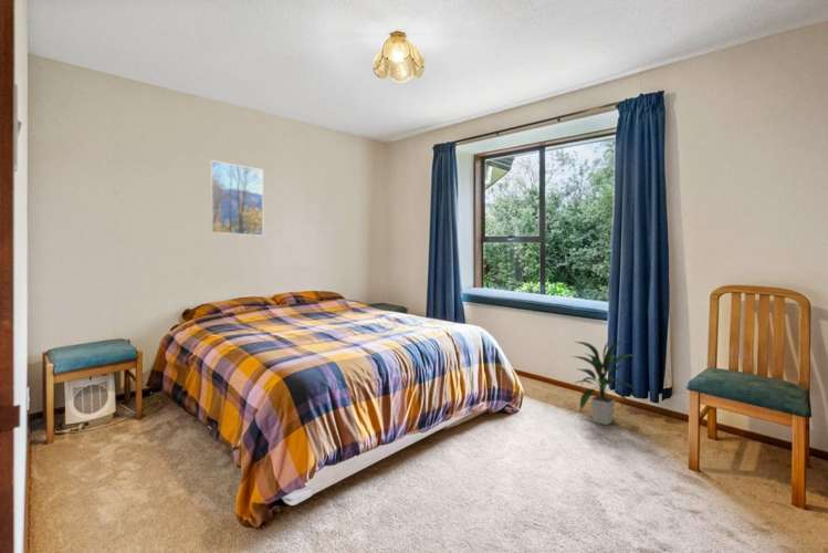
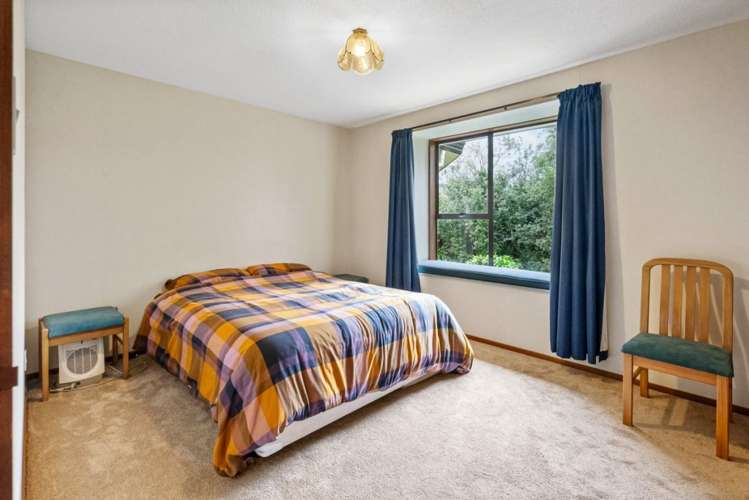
- indoor plant [572,337,640,426]
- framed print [209,159,264,237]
